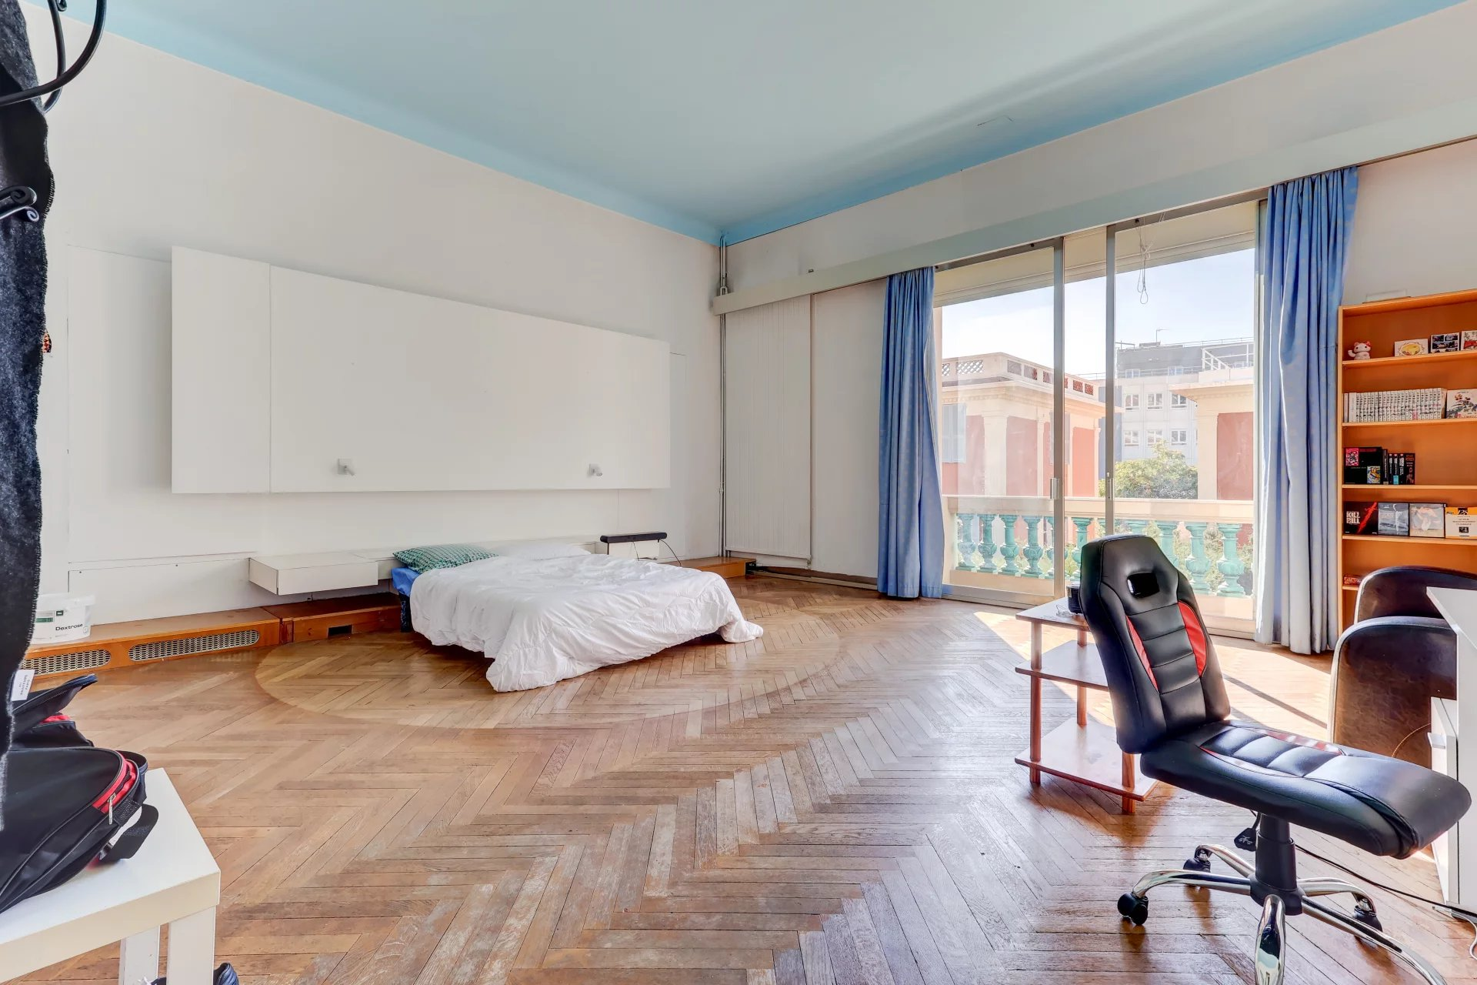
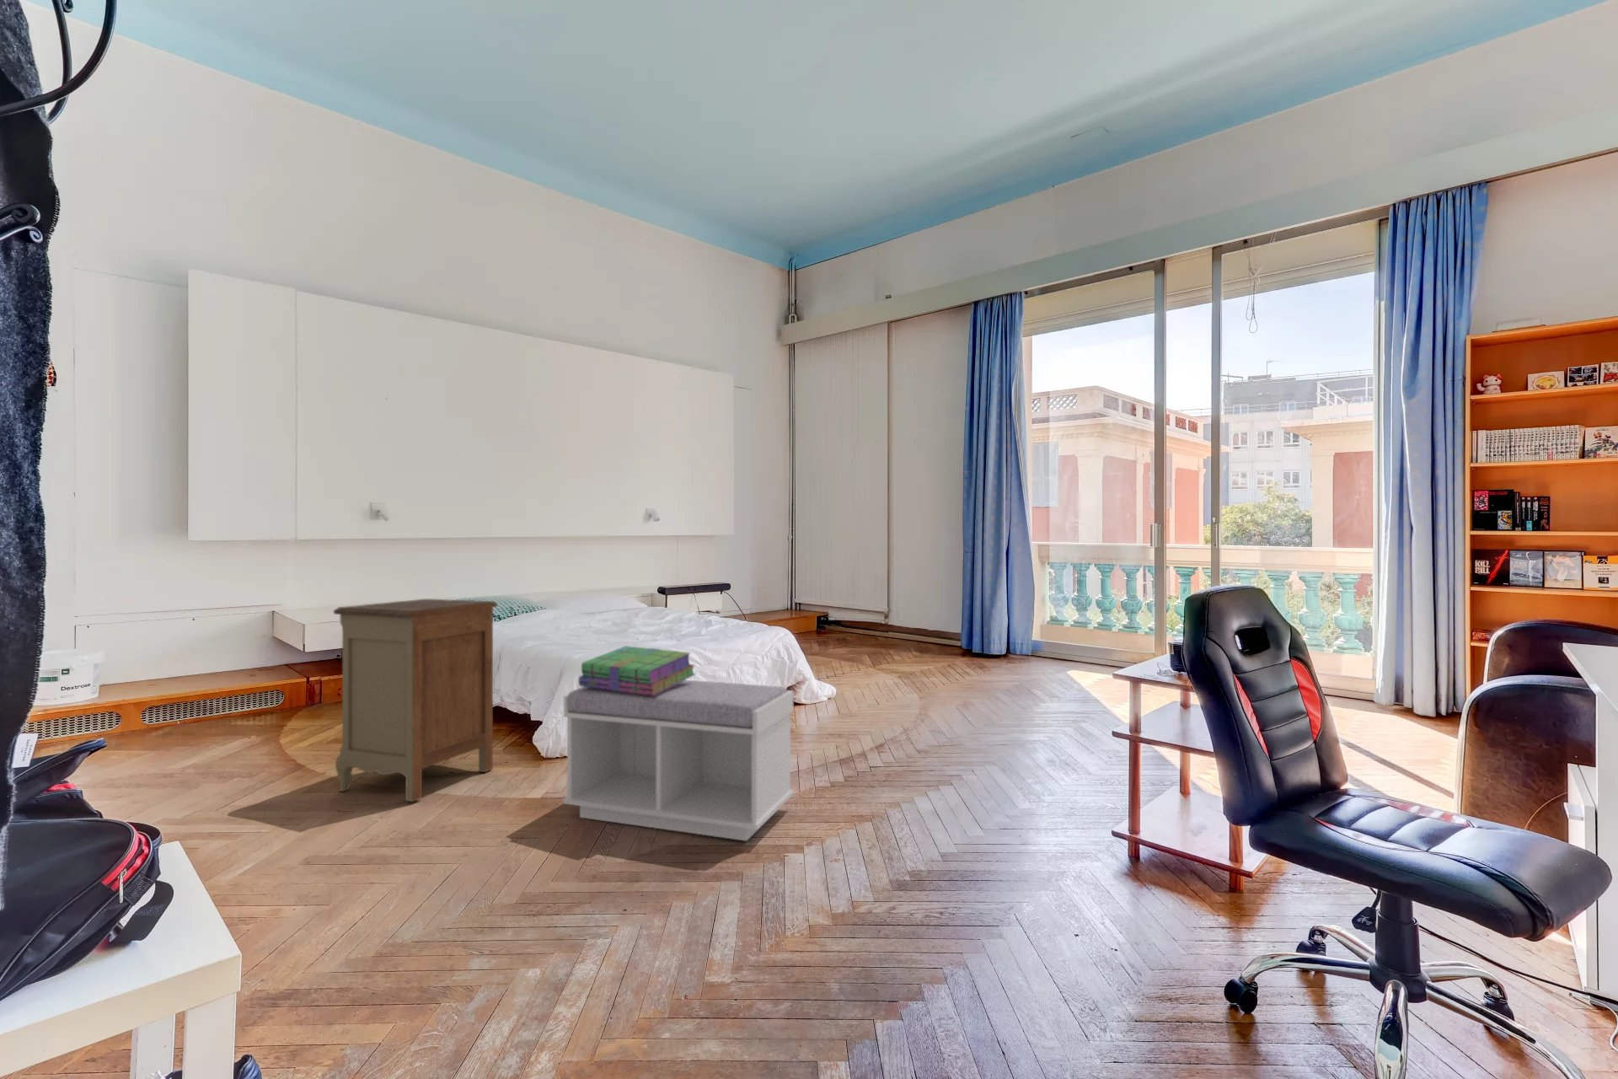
+ nightstand [332,599,498,802]
+ bench [562,679,795,842]
+ stack of books [578,644,696,695]
